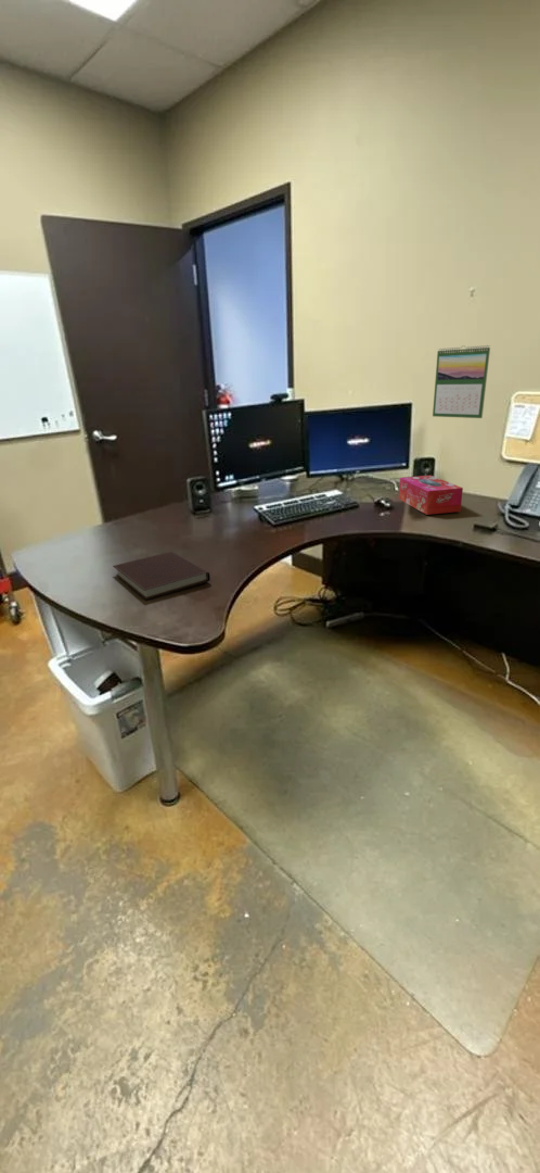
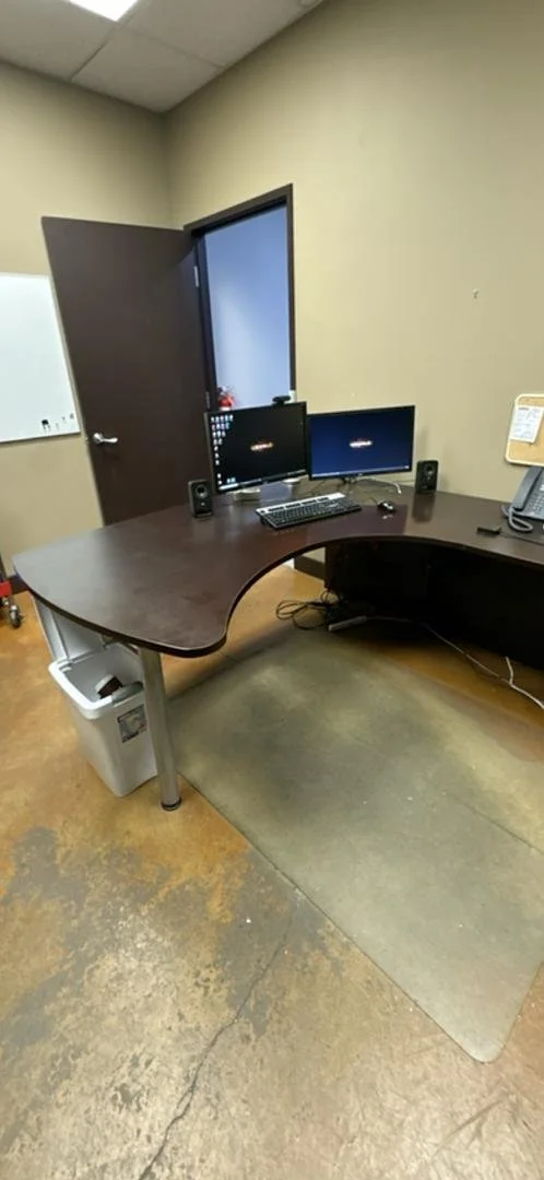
- calendar [432,344,491,419]
- notebook [112,551,211,602]
- tissue box [398,475,464,516]
